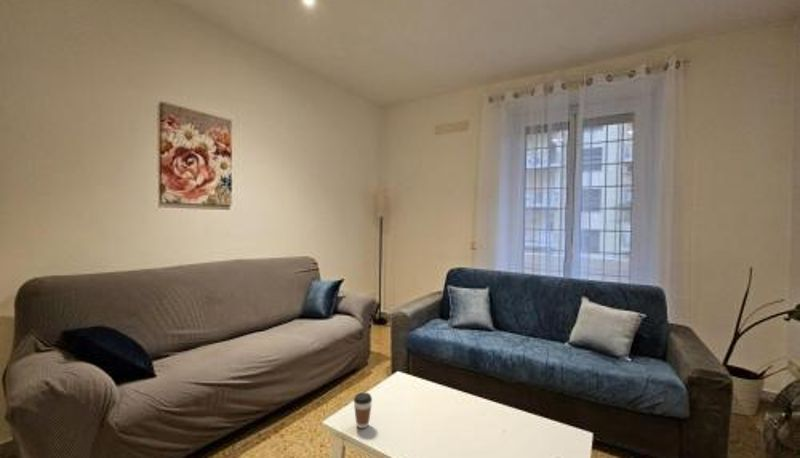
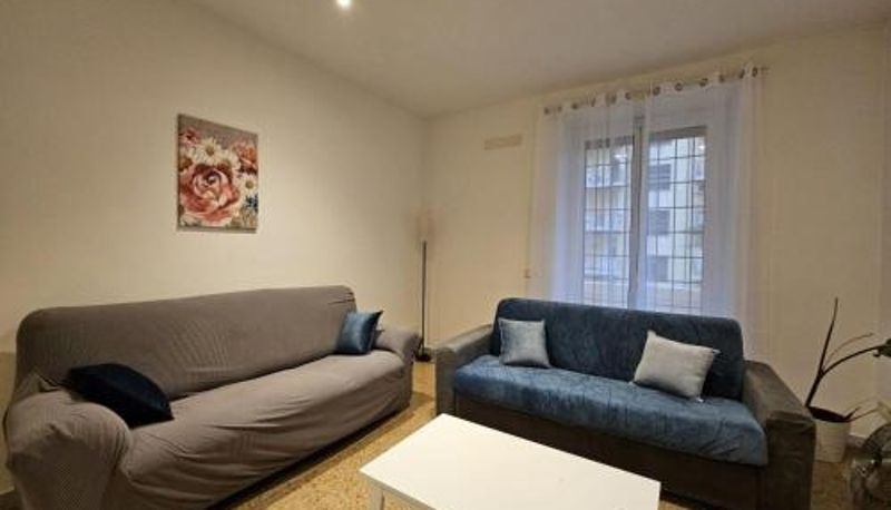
- coffee cup [353,392,373,429]
